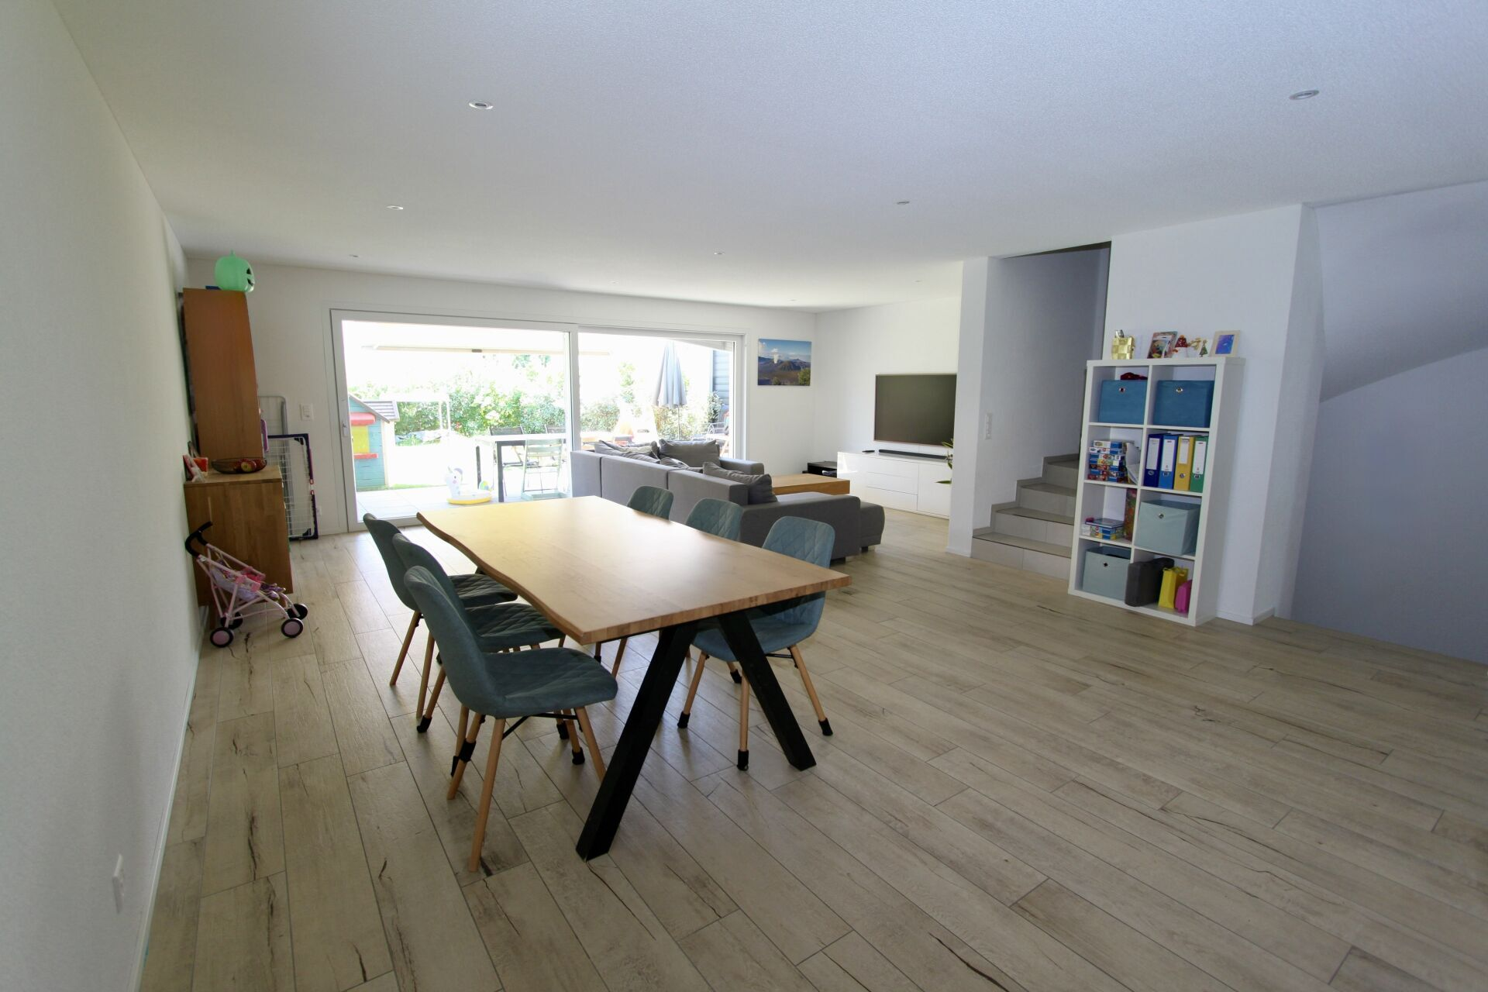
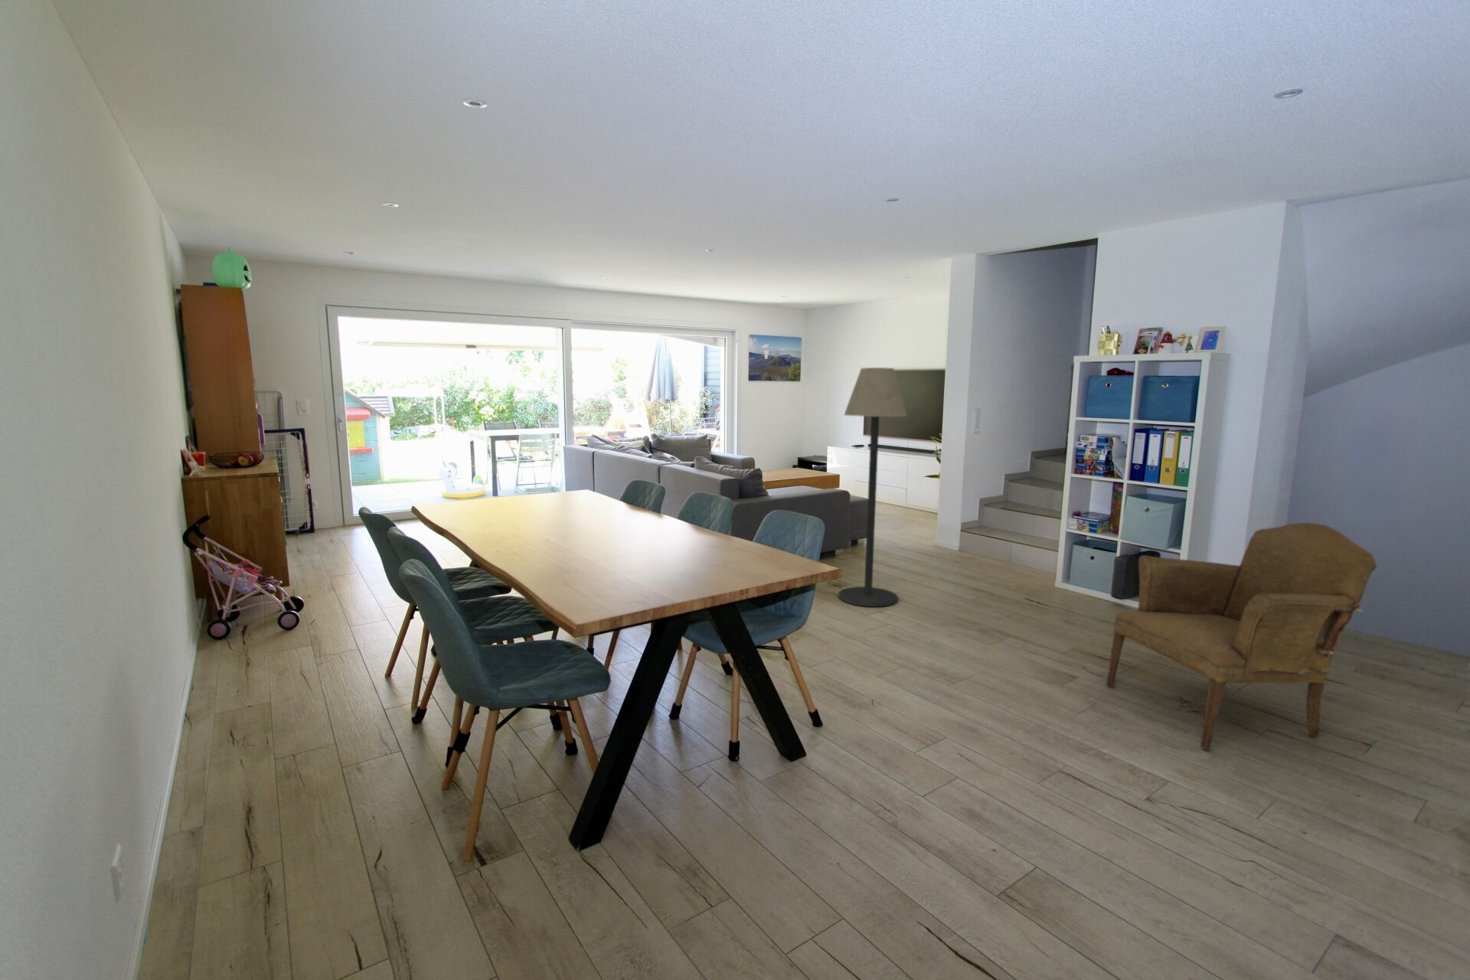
+ floor lamp [838,366,908,608]
+ armchair [1106,522,1378,750]
